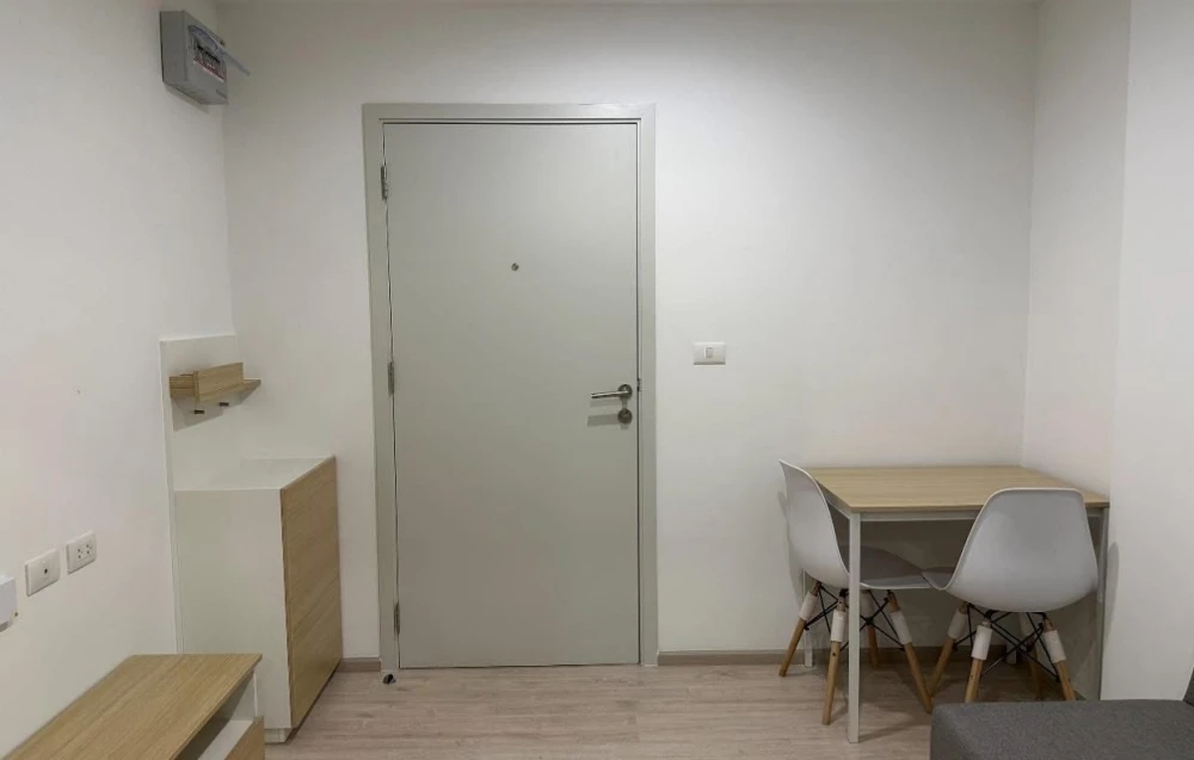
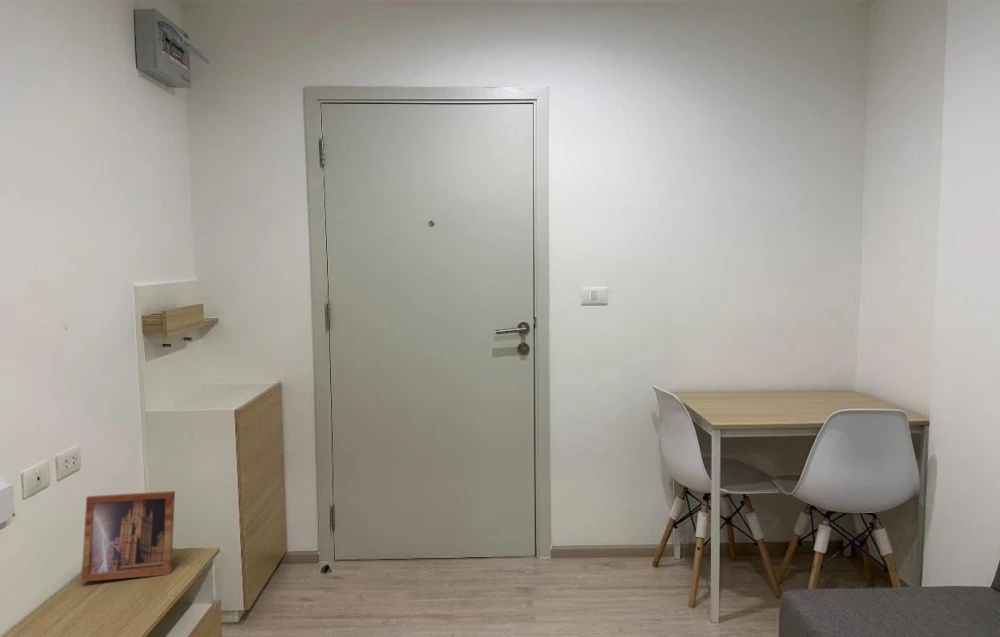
+ picture frame [80,490,176,583]
